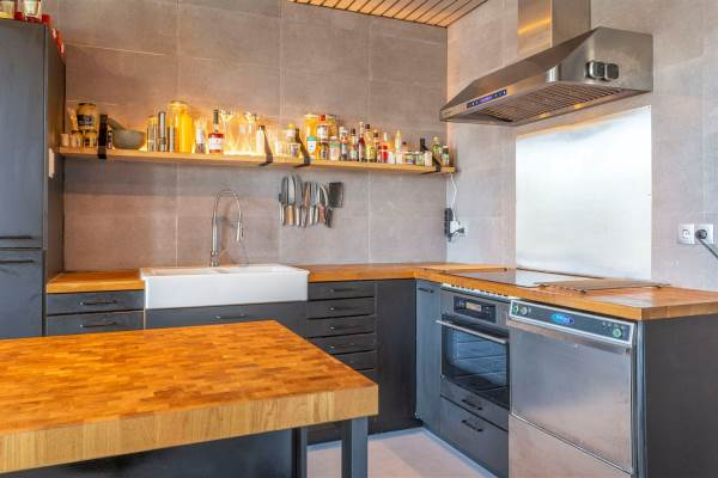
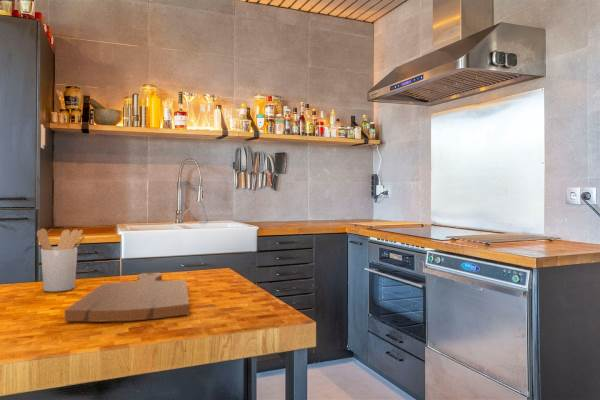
+ utensil holder [36,228,85,293]
+ cutting board [64,272,190,323]
